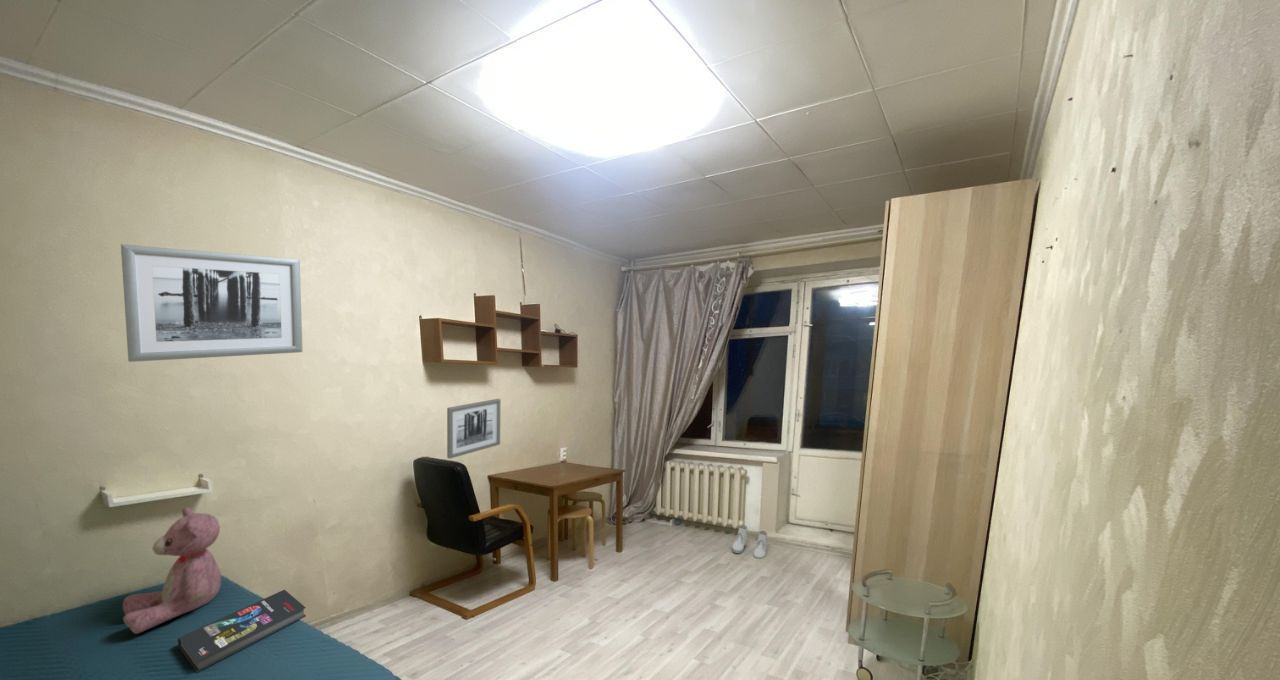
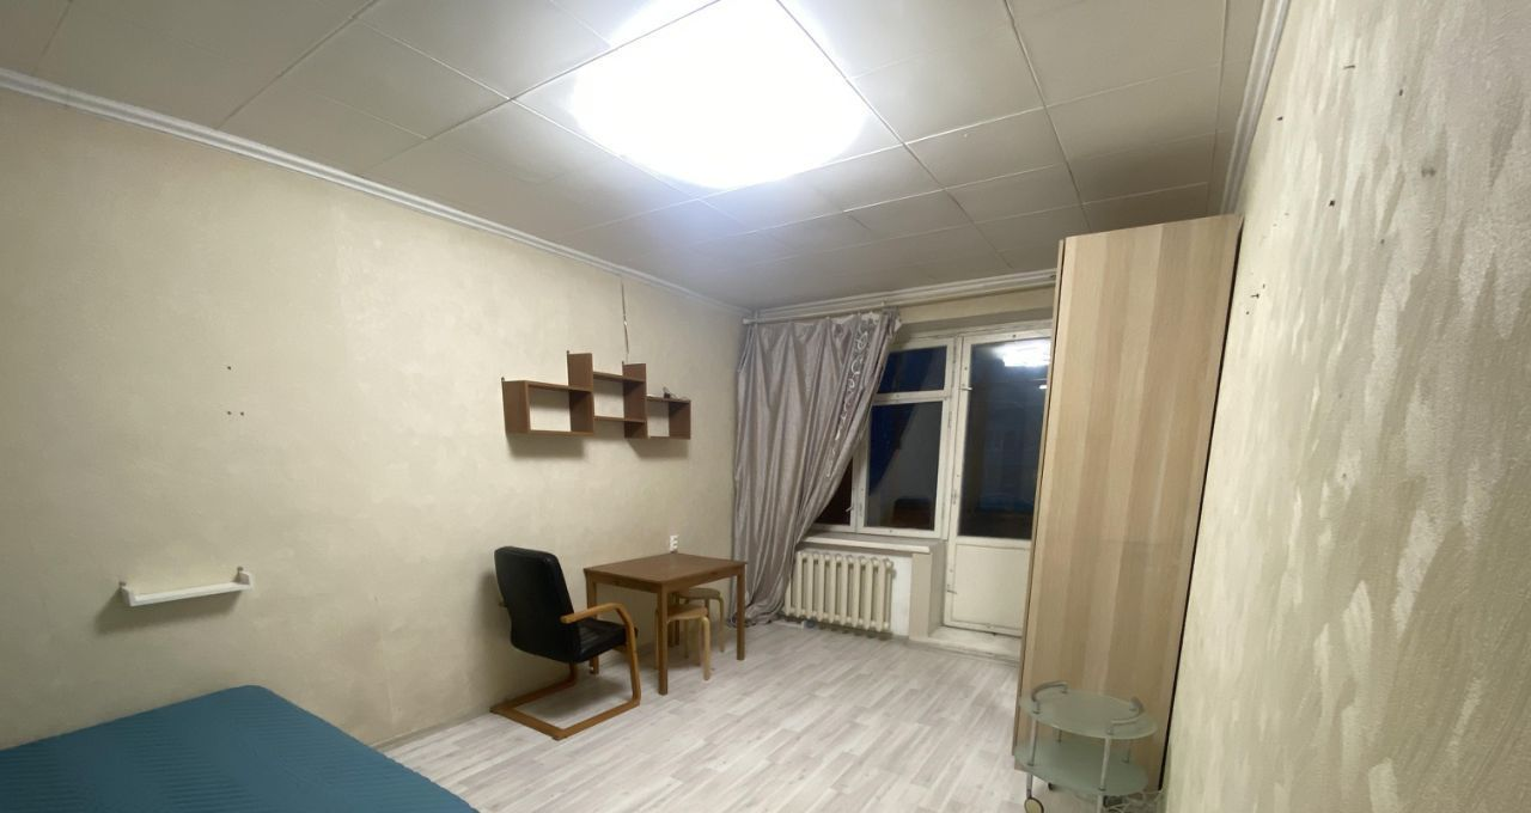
- book [177,589,307,673]
- wall art [446,398,502,460]
- wall art [120,243,303,363]
- teddy bear [122,506,222,635]
- boots [731,524,768,560]
